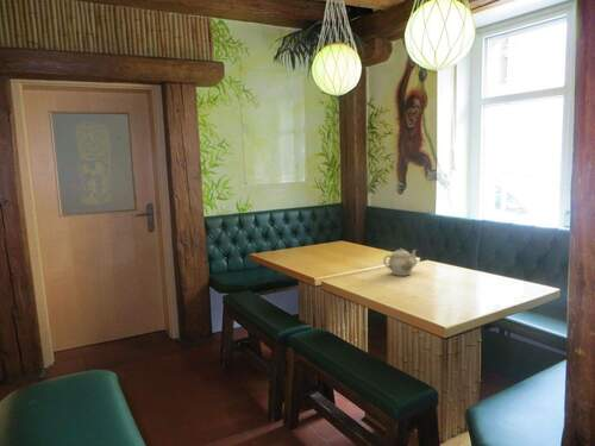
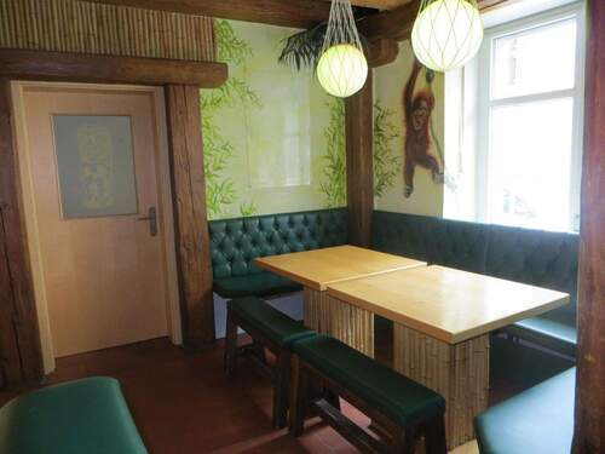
- teapot [382,247,419,277]
